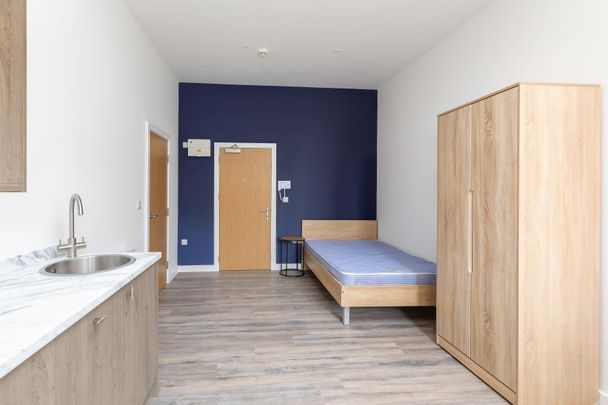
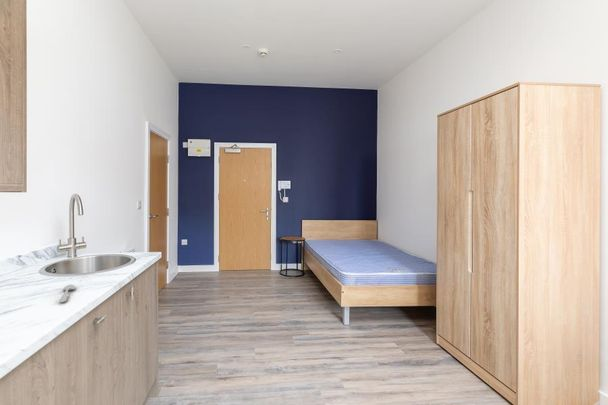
+ spoon [58,283,77,303]
